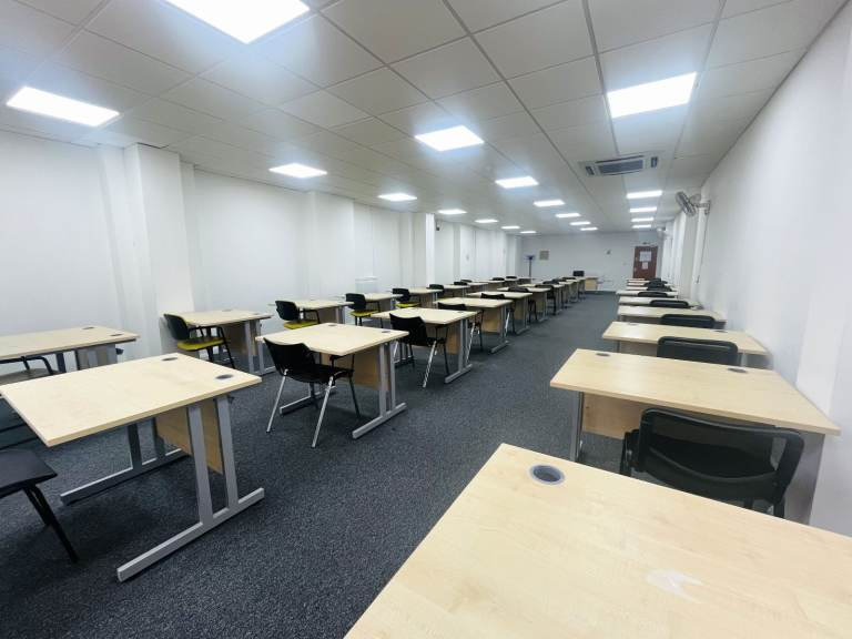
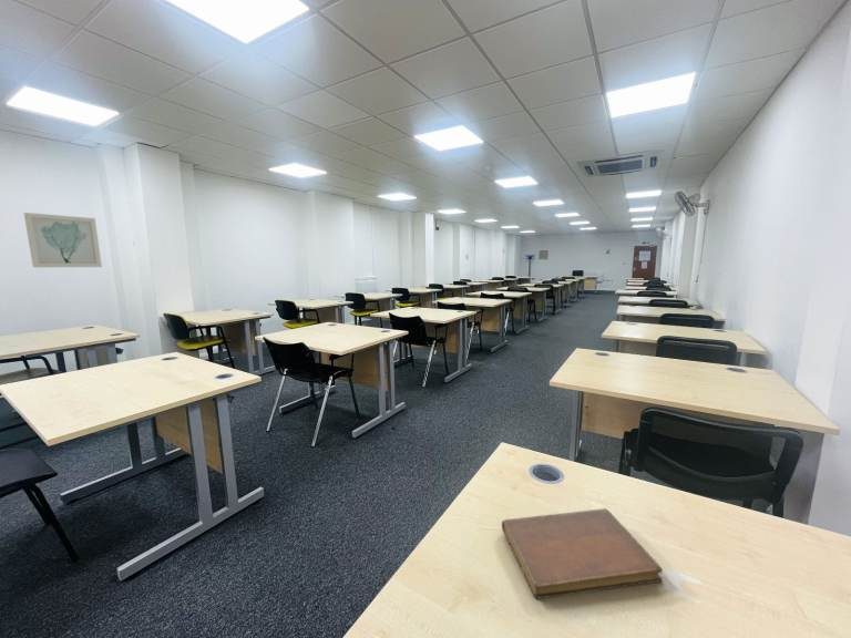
+ notebook [501,507,664,600]
+ wall art [23,212,103,268]
